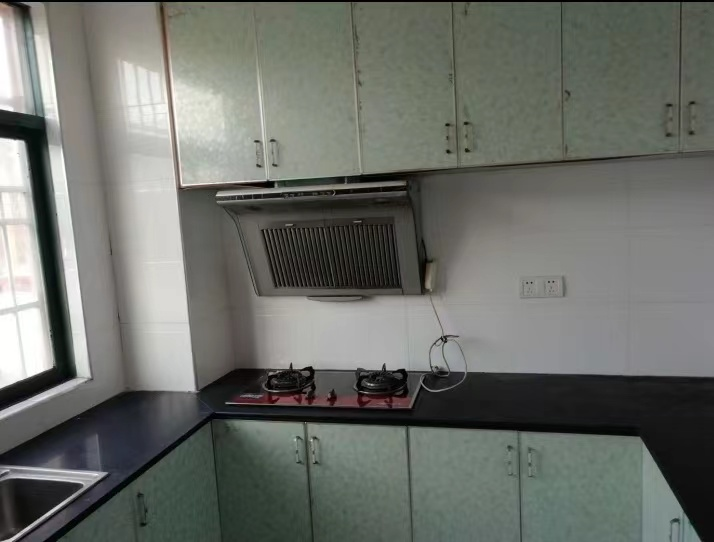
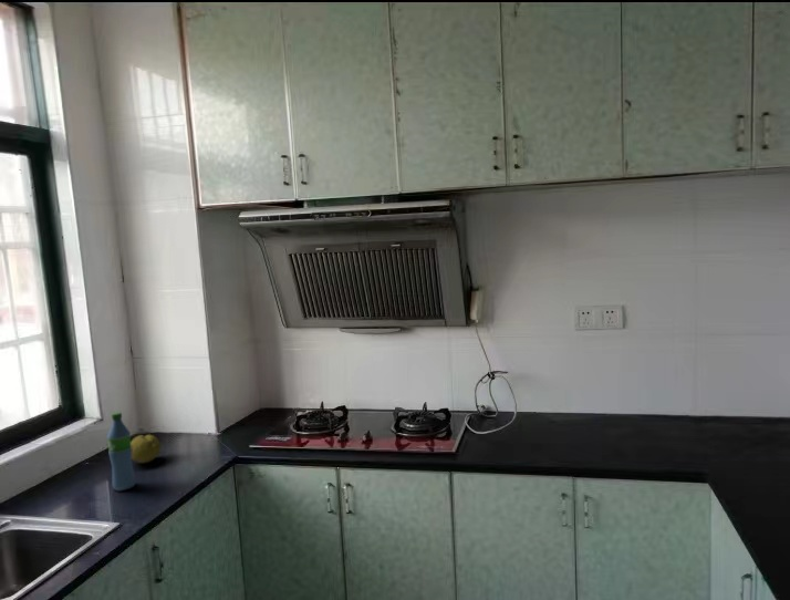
+ water bottle [106,411,137,492]
+ fruit [131,434,163,464]
